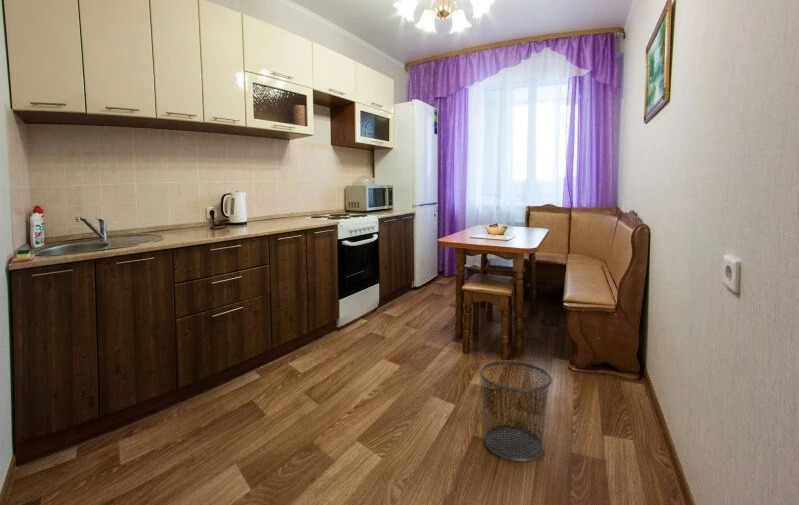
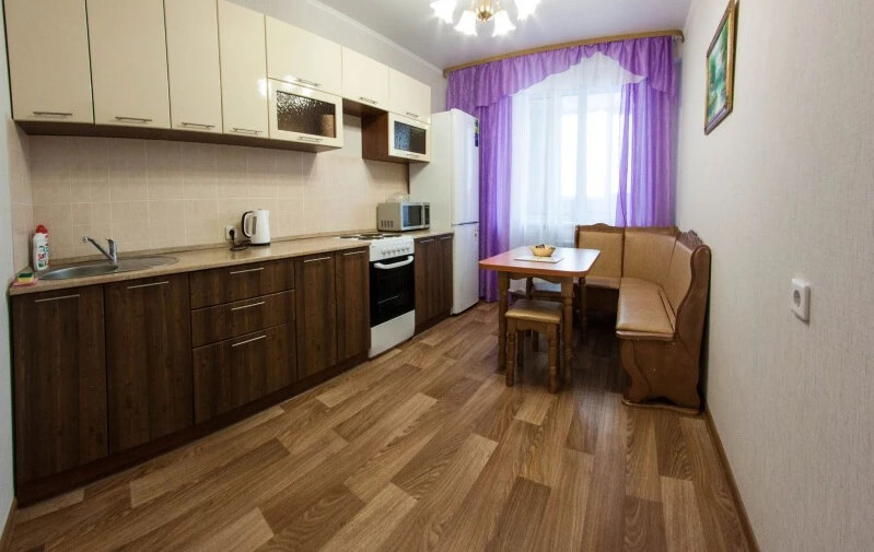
- waste bin [478,360,553,463]
